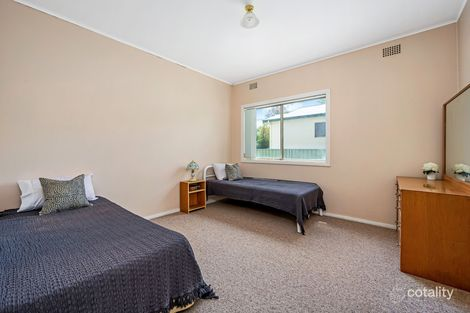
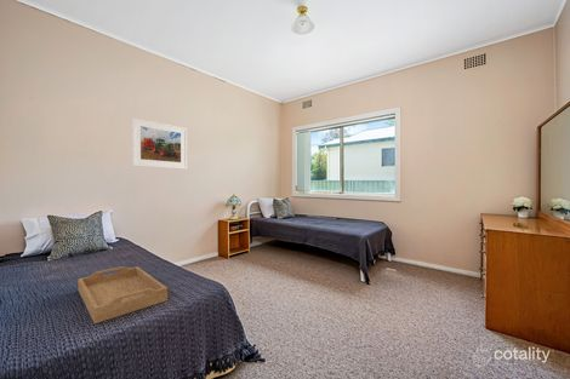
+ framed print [131,116,188,171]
+ serving tray [76,265,169,325]
